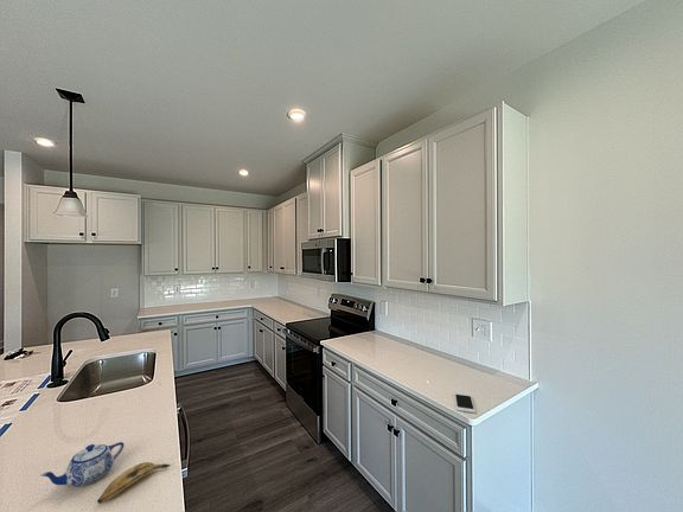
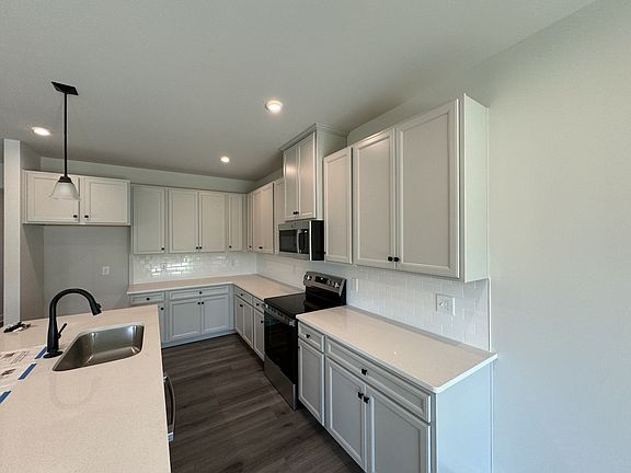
- banana [96,461,172,505]
- cell phone [453,392,477,414]
- teapot [39,441,125,488]
